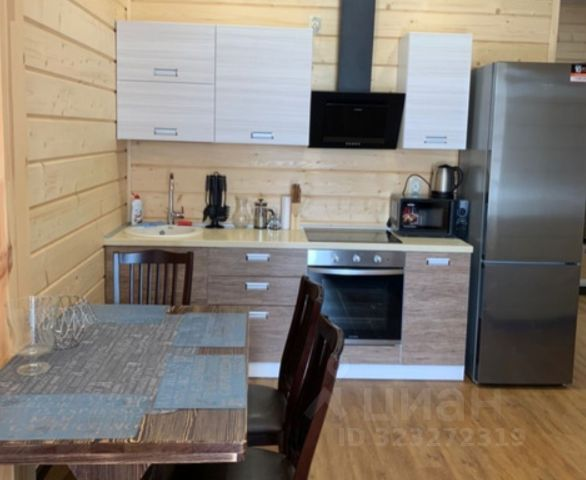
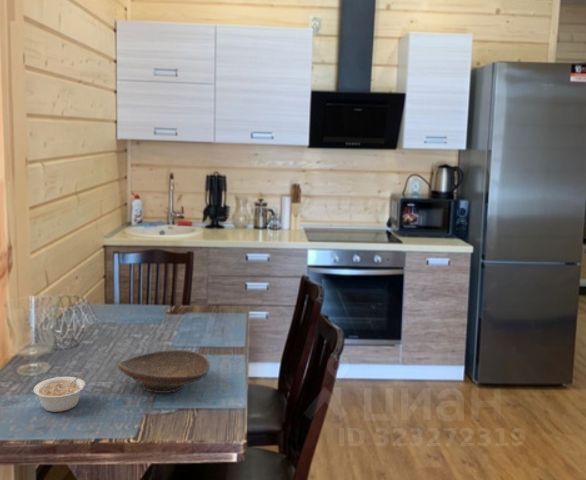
+ decorative bowl [117,349,211,394]
+ legume [33,370,87,413]
